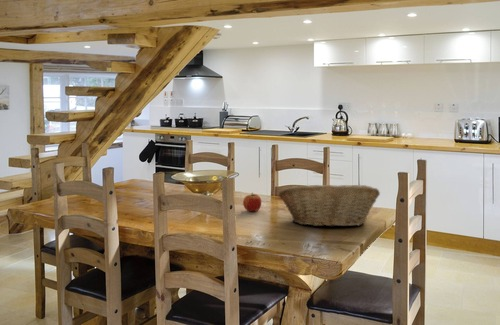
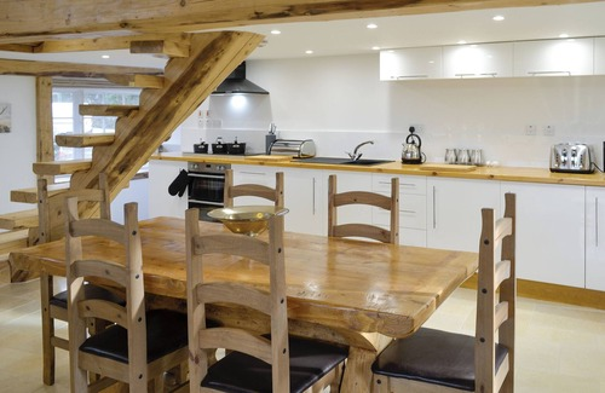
- fruit basket [277,184,381,228]
- apple [242,192,262,212]
